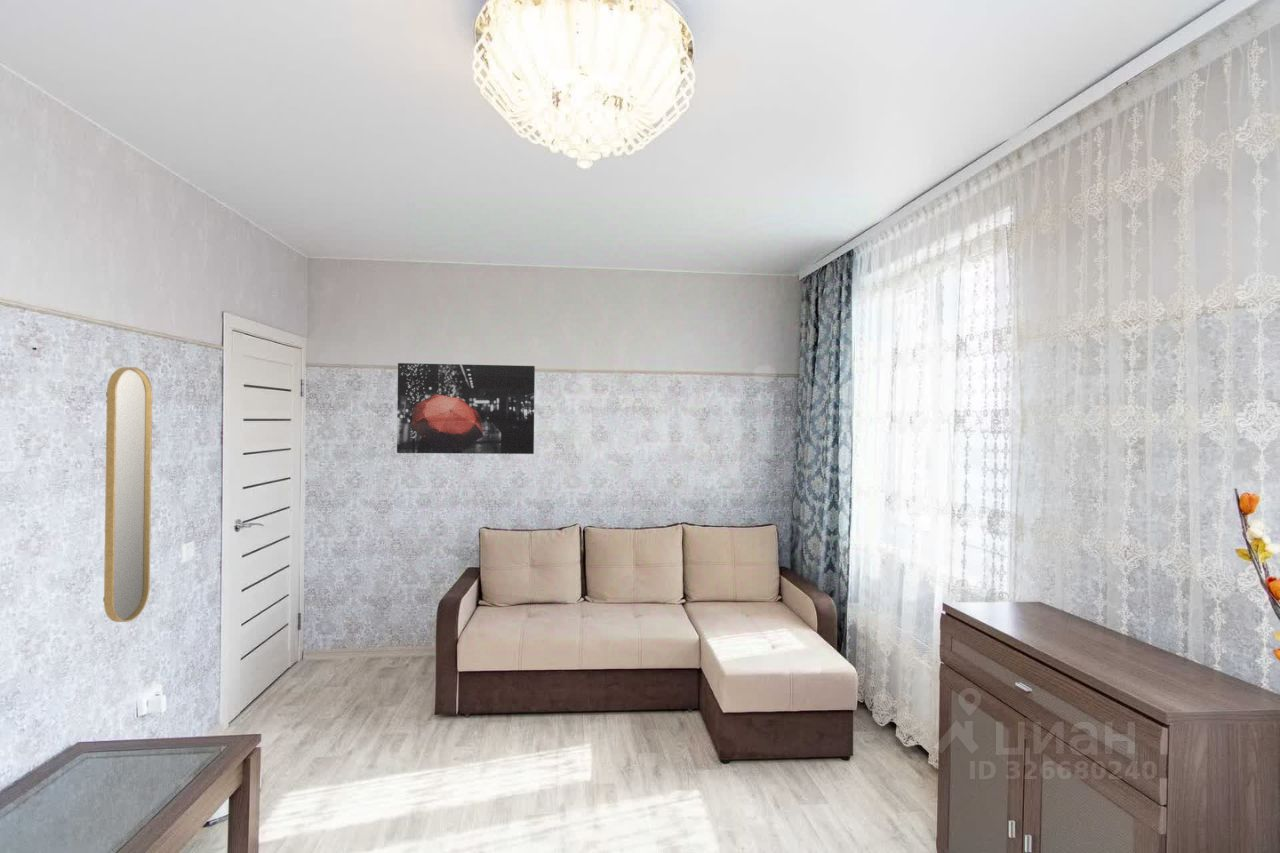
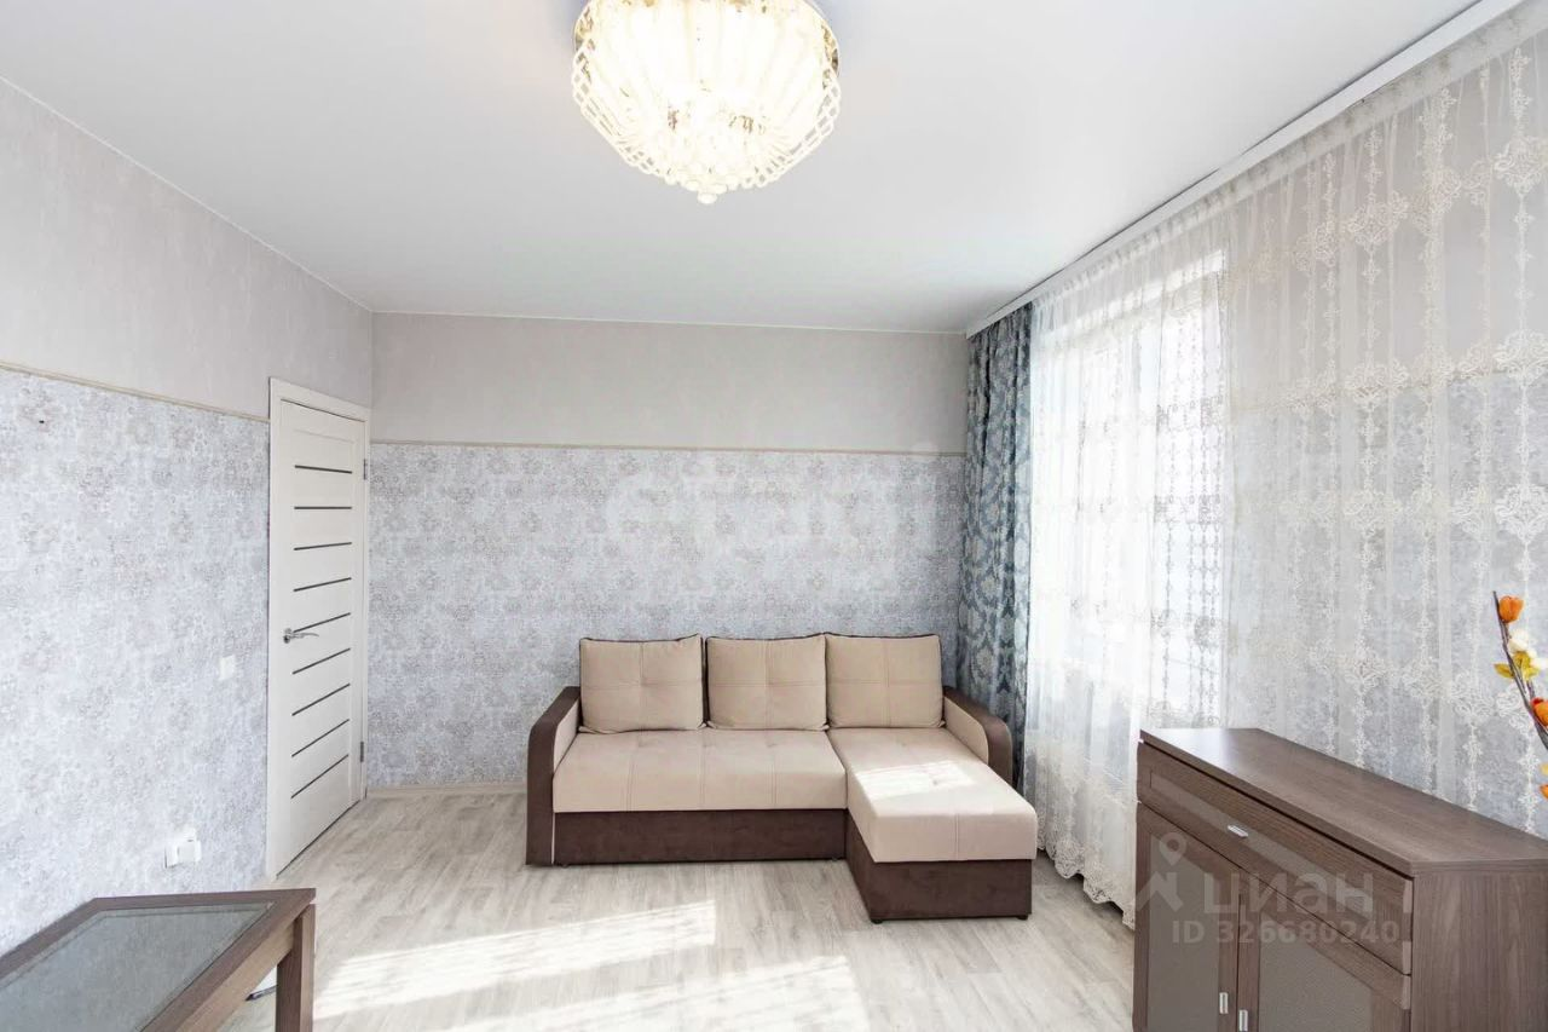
- wall art [396,362,536,455]
- home mirror [102,366,153,623]
